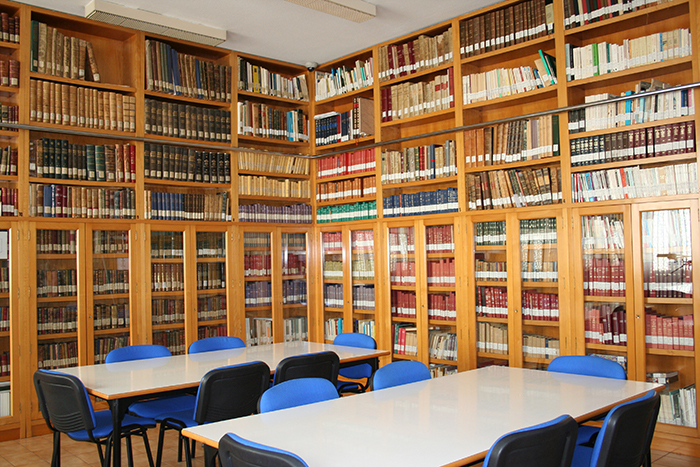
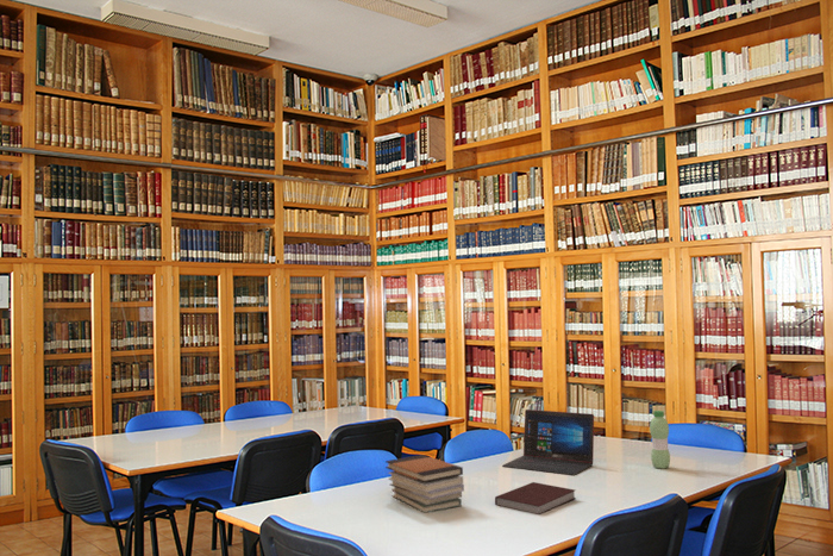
+ notebook [494,481,577,516]
+ book stack [384,454,465,514]
+ laptop [501,408,595,476]
+ water bottle [649,410,671,470]
